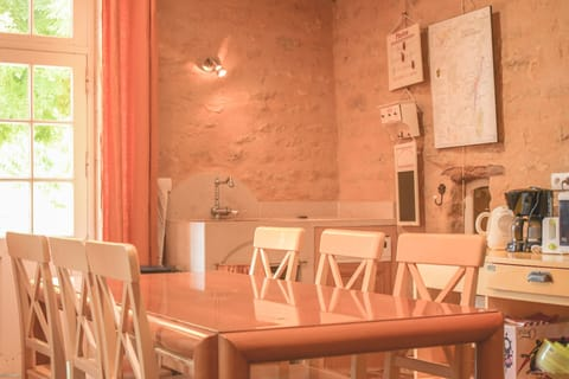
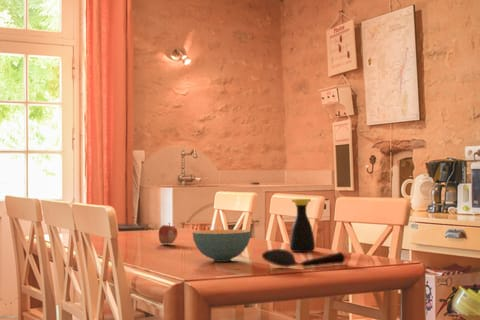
+ spoon [261,248,347,268]
+ cereal bowl [192,229,252,262]
+ bottle [289,198,316,253]
+ fruit [158,222,178,245]
